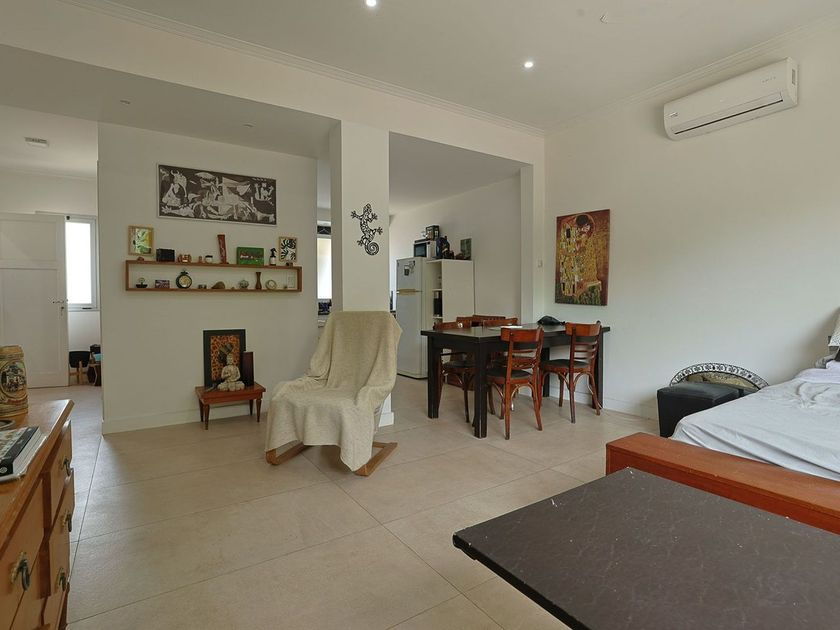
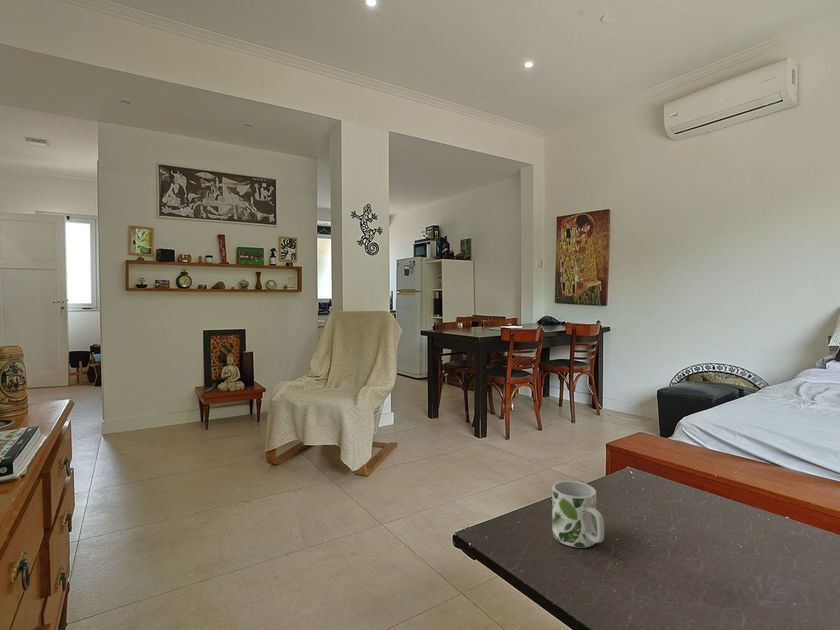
+ mug [551,480,605,549]
